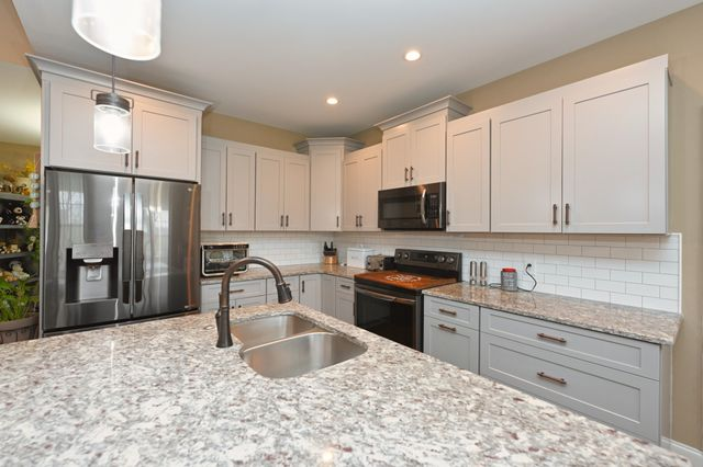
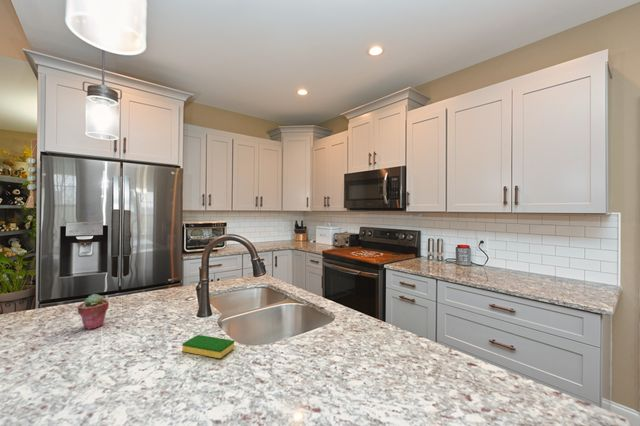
+ dish sponge [181,334,235,359]
+ potted succulent [76,293,110,331]
